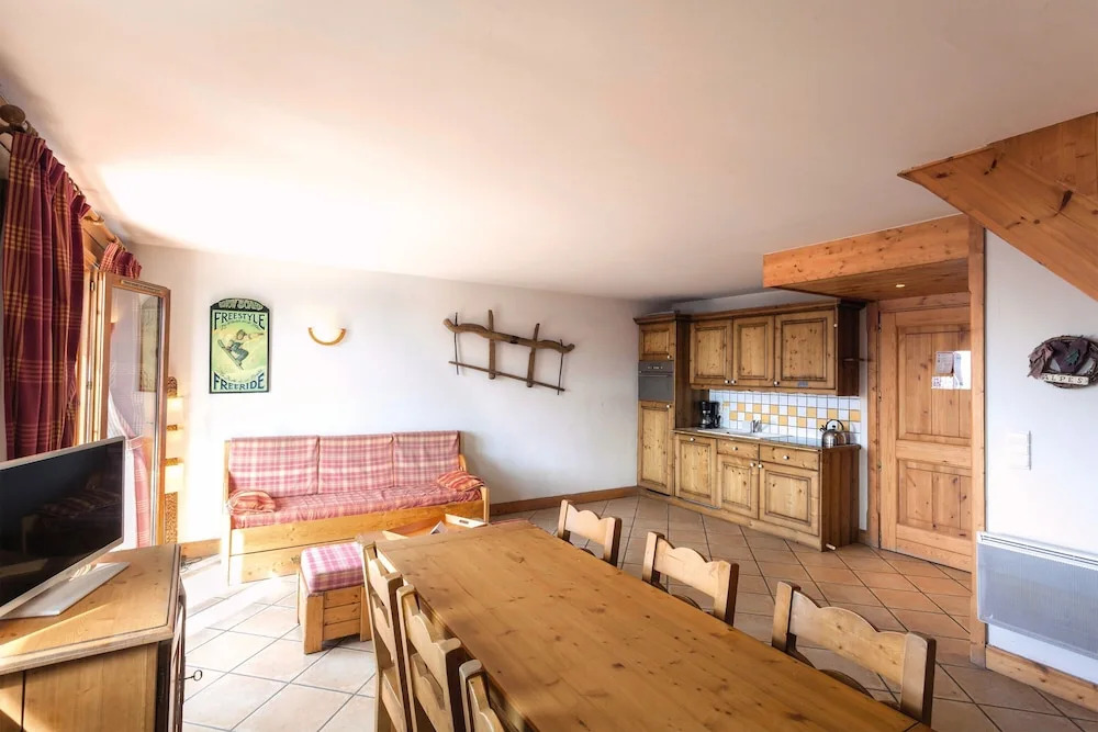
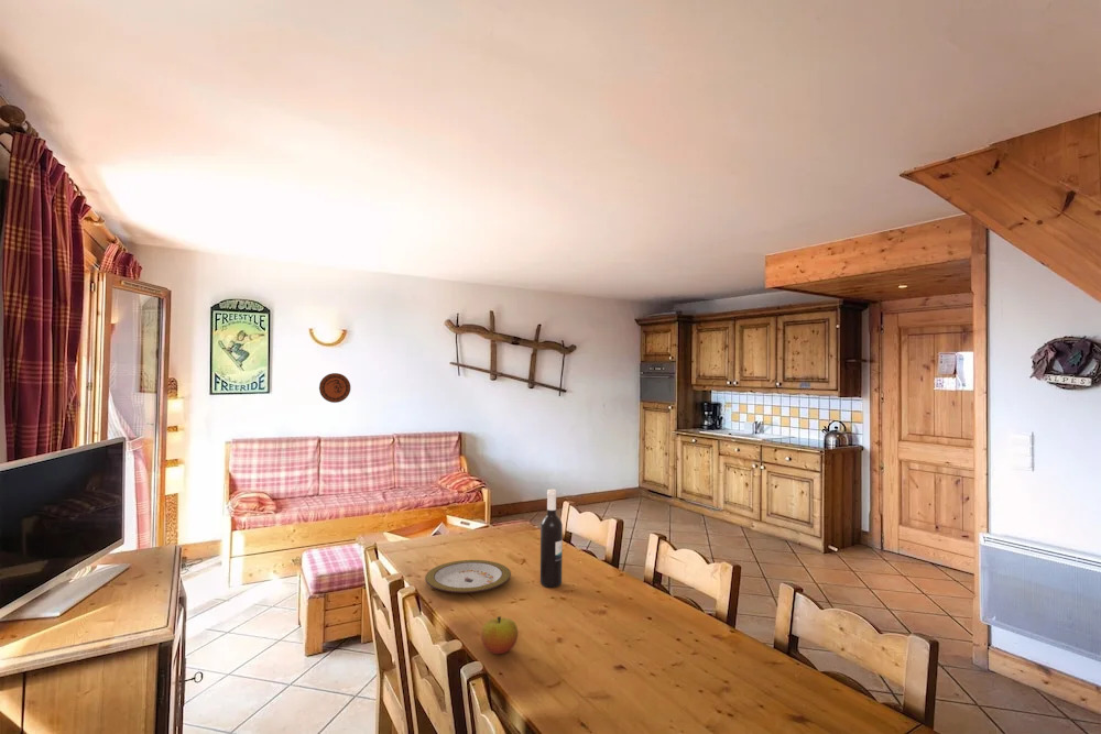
+ plate [424,559,512,594]
+ apple [480,615,519,655]
+ decorative plate [318,372,351,404]
+ wine bottle [539,489,564,589]
